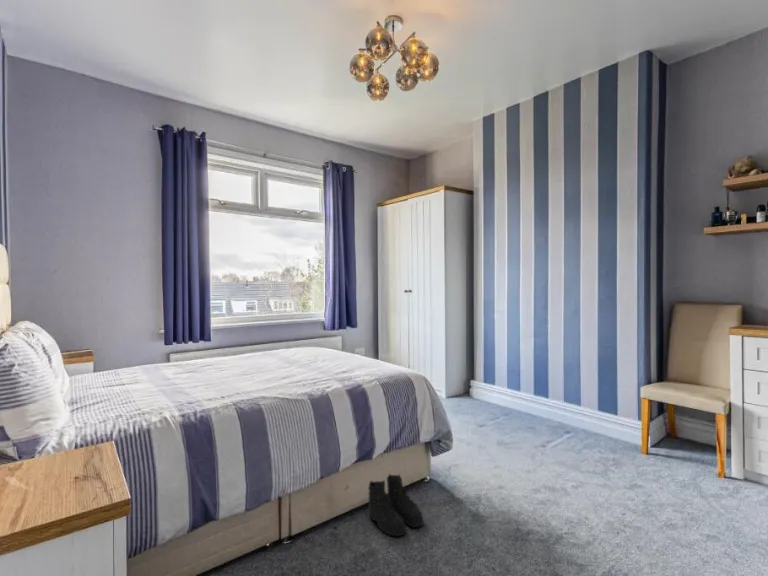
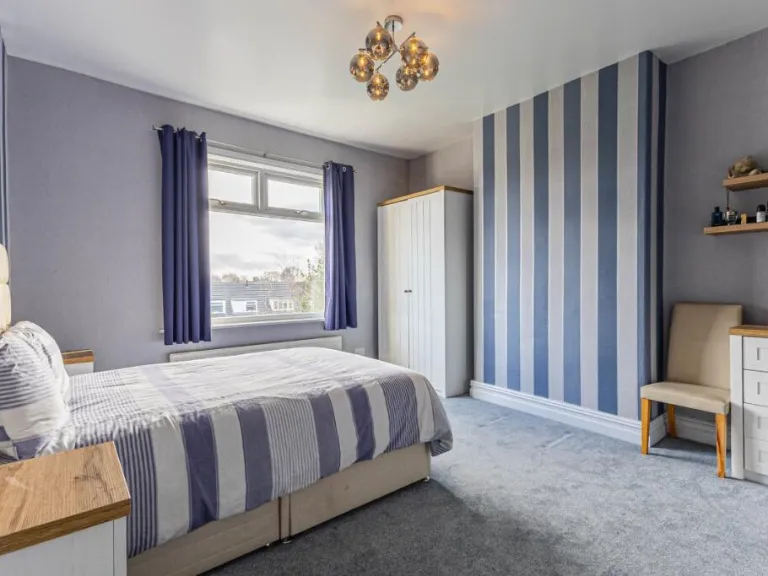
- boots [367,473,425,537]
